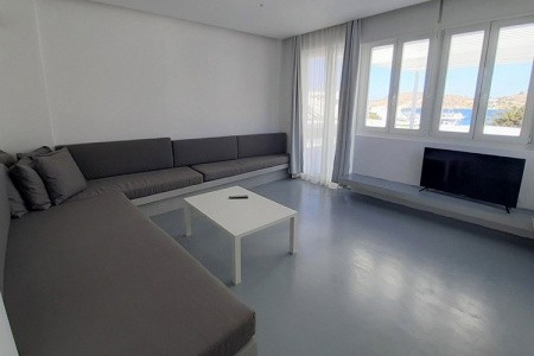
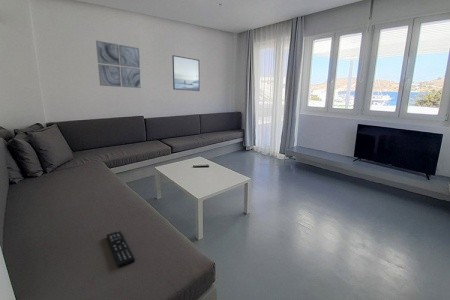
+ remote control [106,230,136,268]
+ wall art [95,40,142,89]
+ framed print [171,54,201,92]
